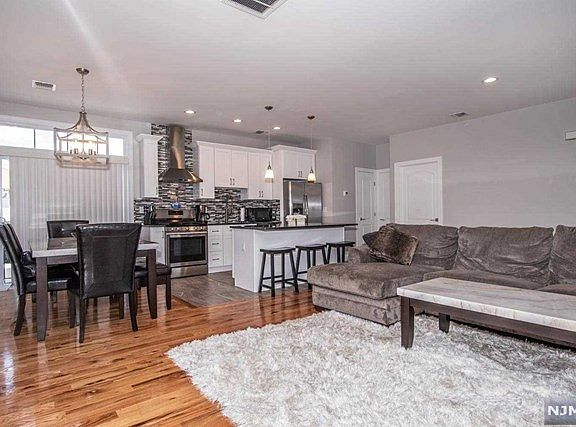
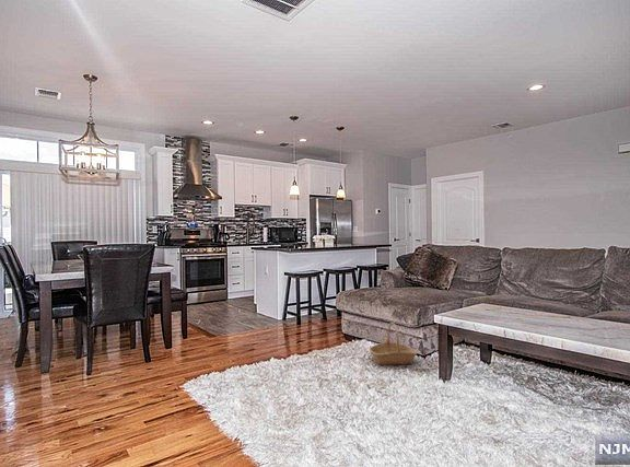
+ basket [369,322,418,366]
